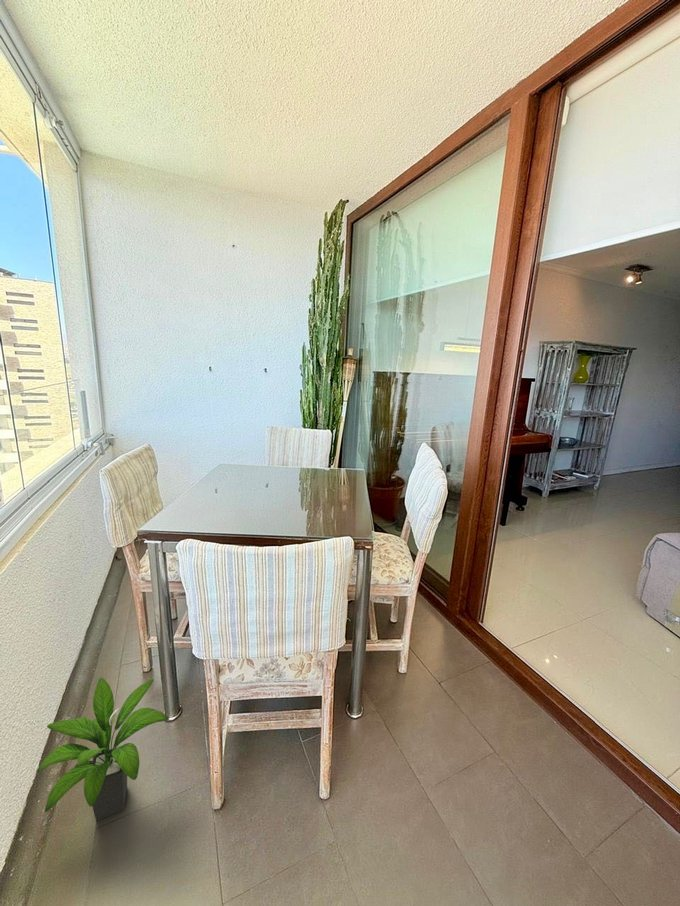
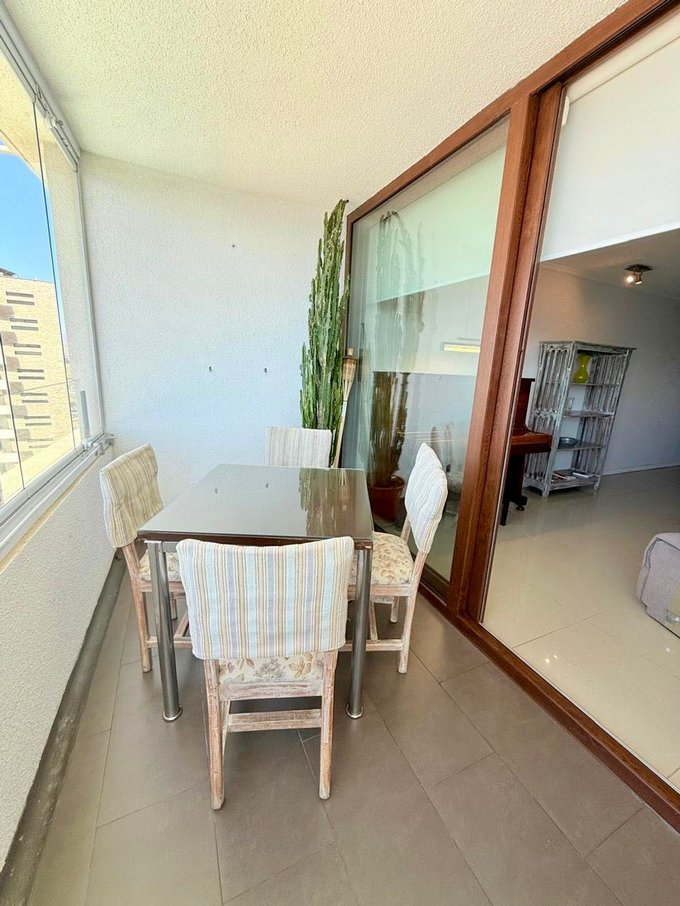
- potted plant [36,677,170,821]
